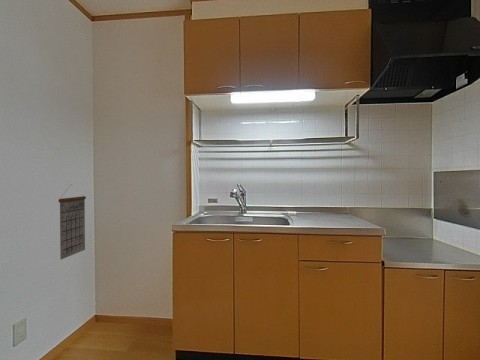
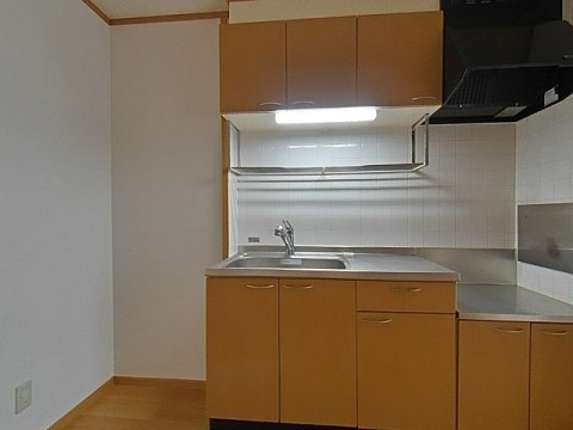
- calendar [57,185,87,261]
